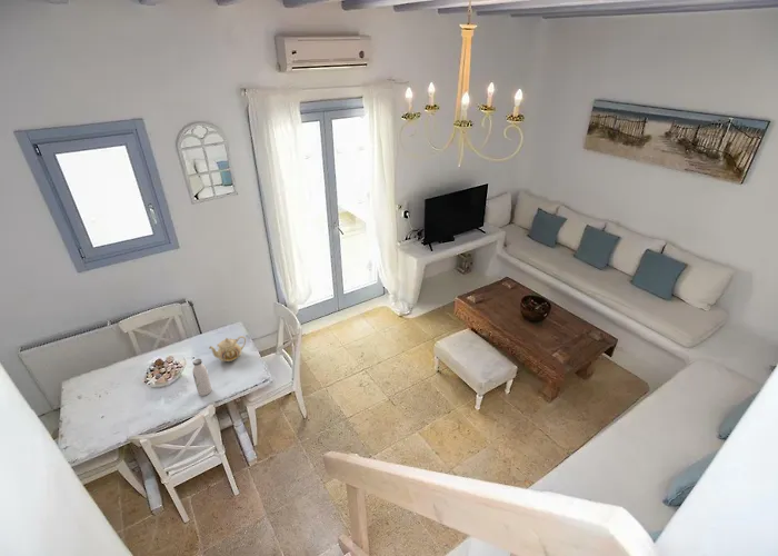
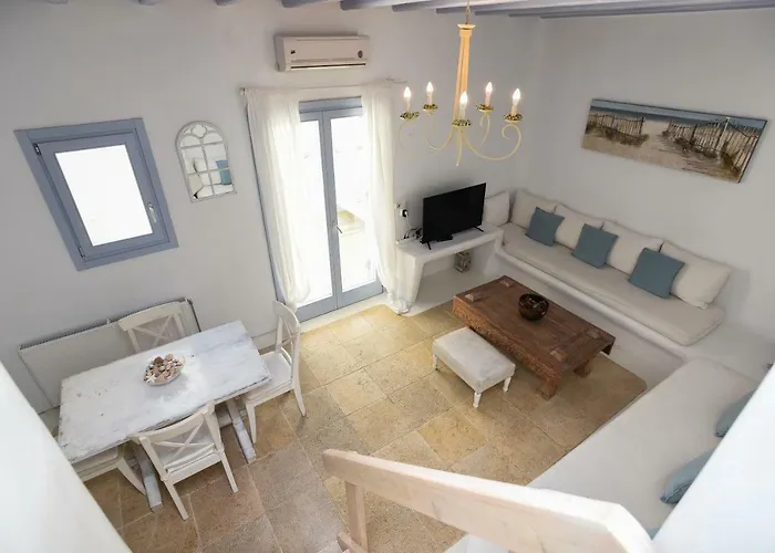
- water bottle [191,358,212,397]
- teapot [208,335,247,363]
